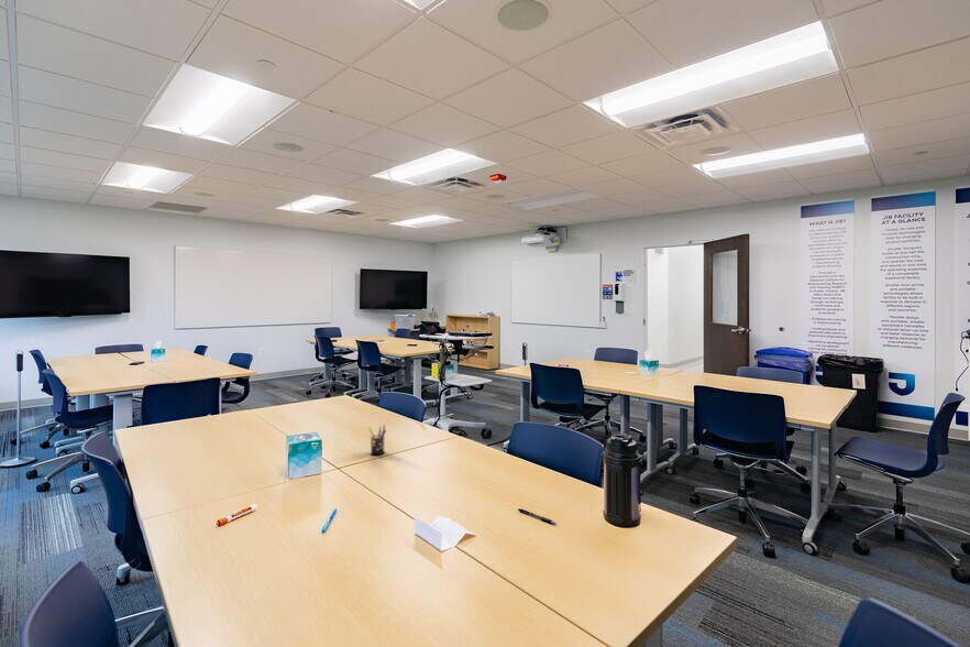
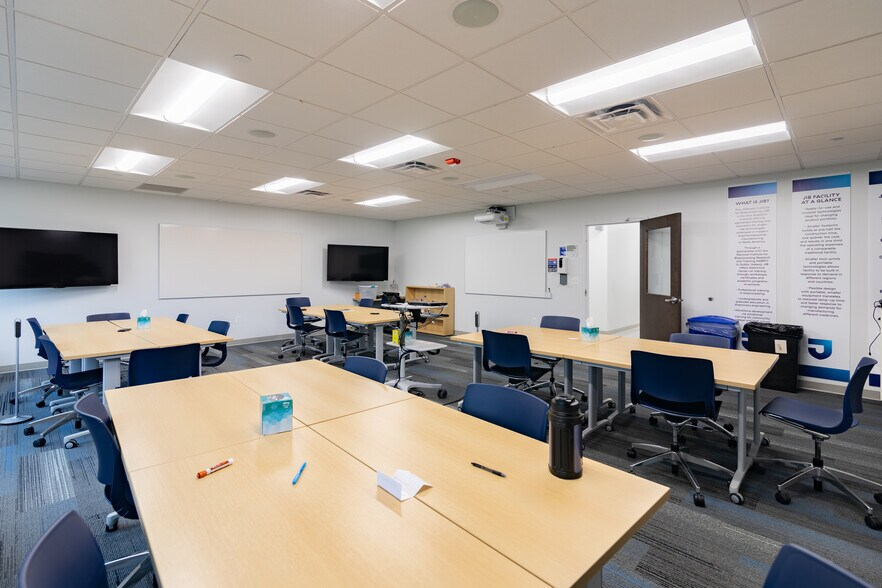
- pen holder [367,424,387,456]
